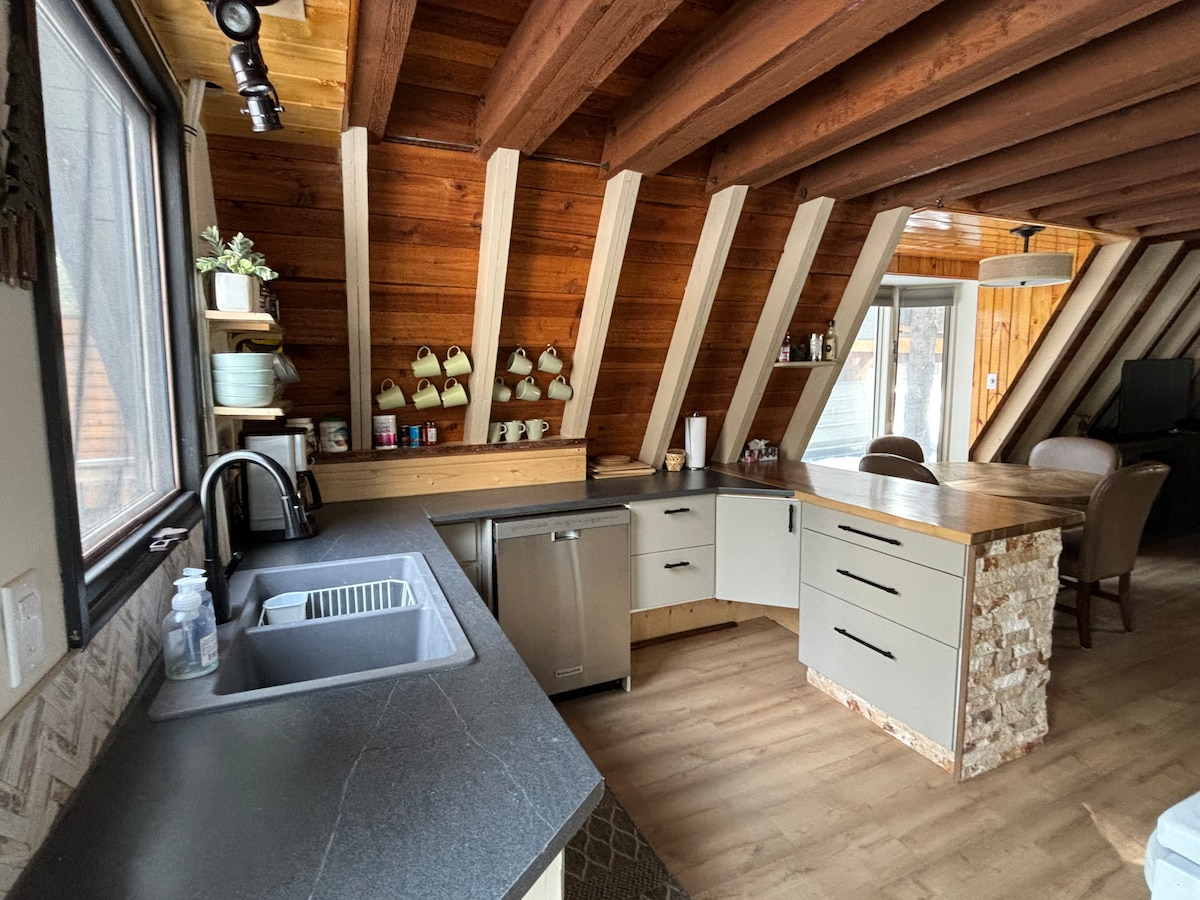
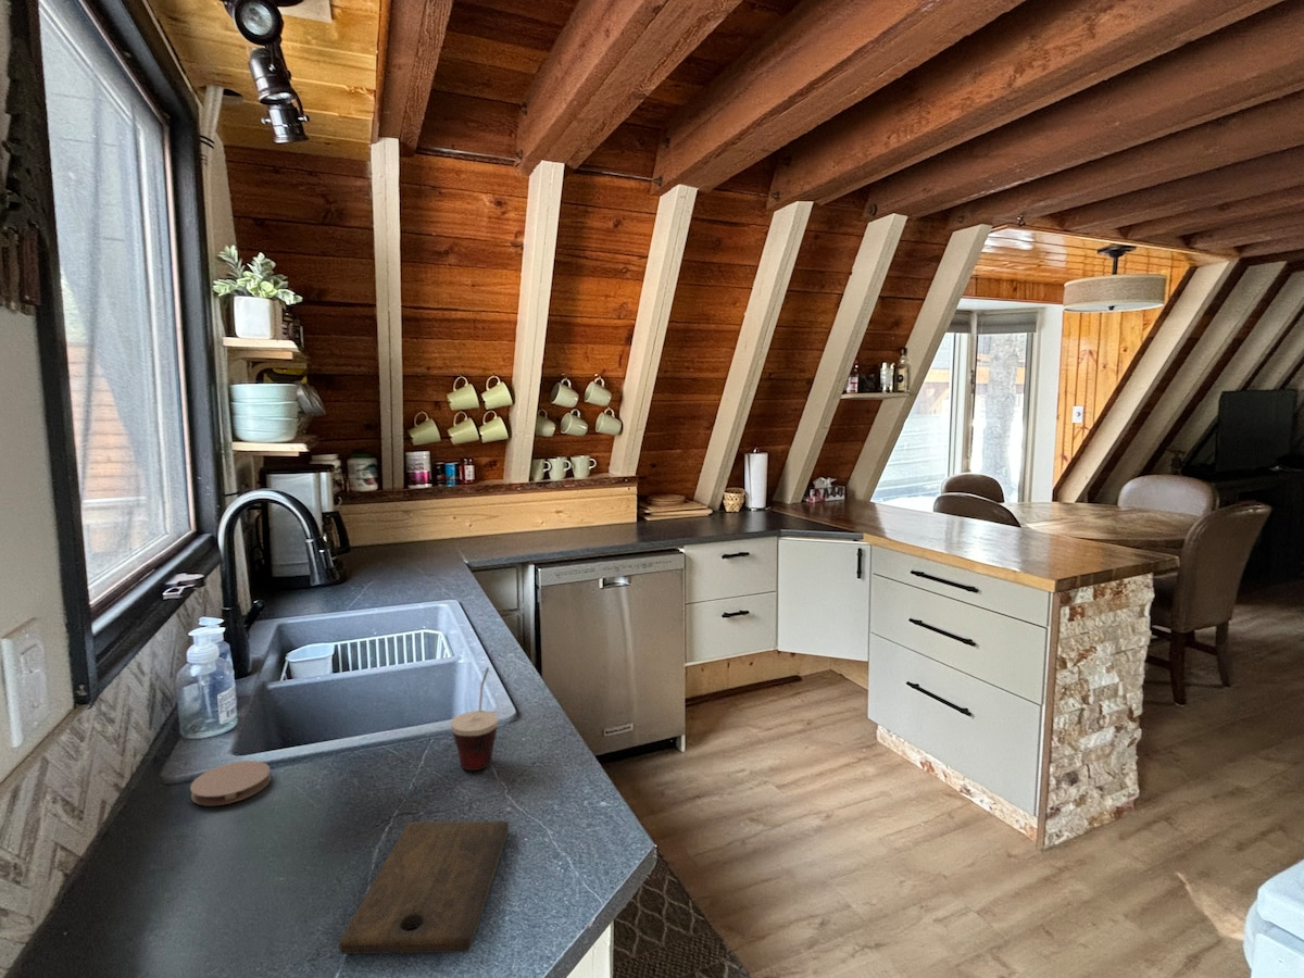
+ coaster [189,760,272,806]
+ cutting board [338,820,510,955]
+ cup [450,666,500,772]
